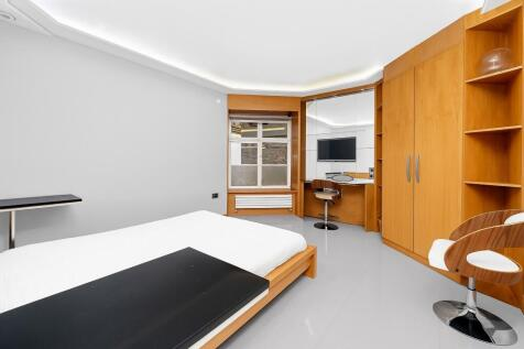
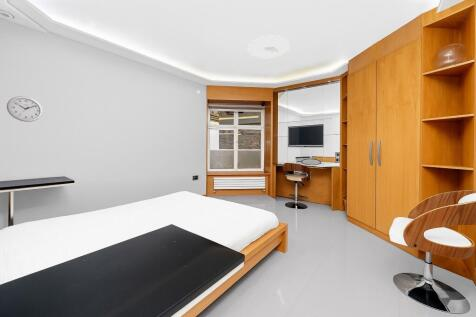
+ wall clock [6,95,44,123]
+ ceiling light [247,35,291,59]
